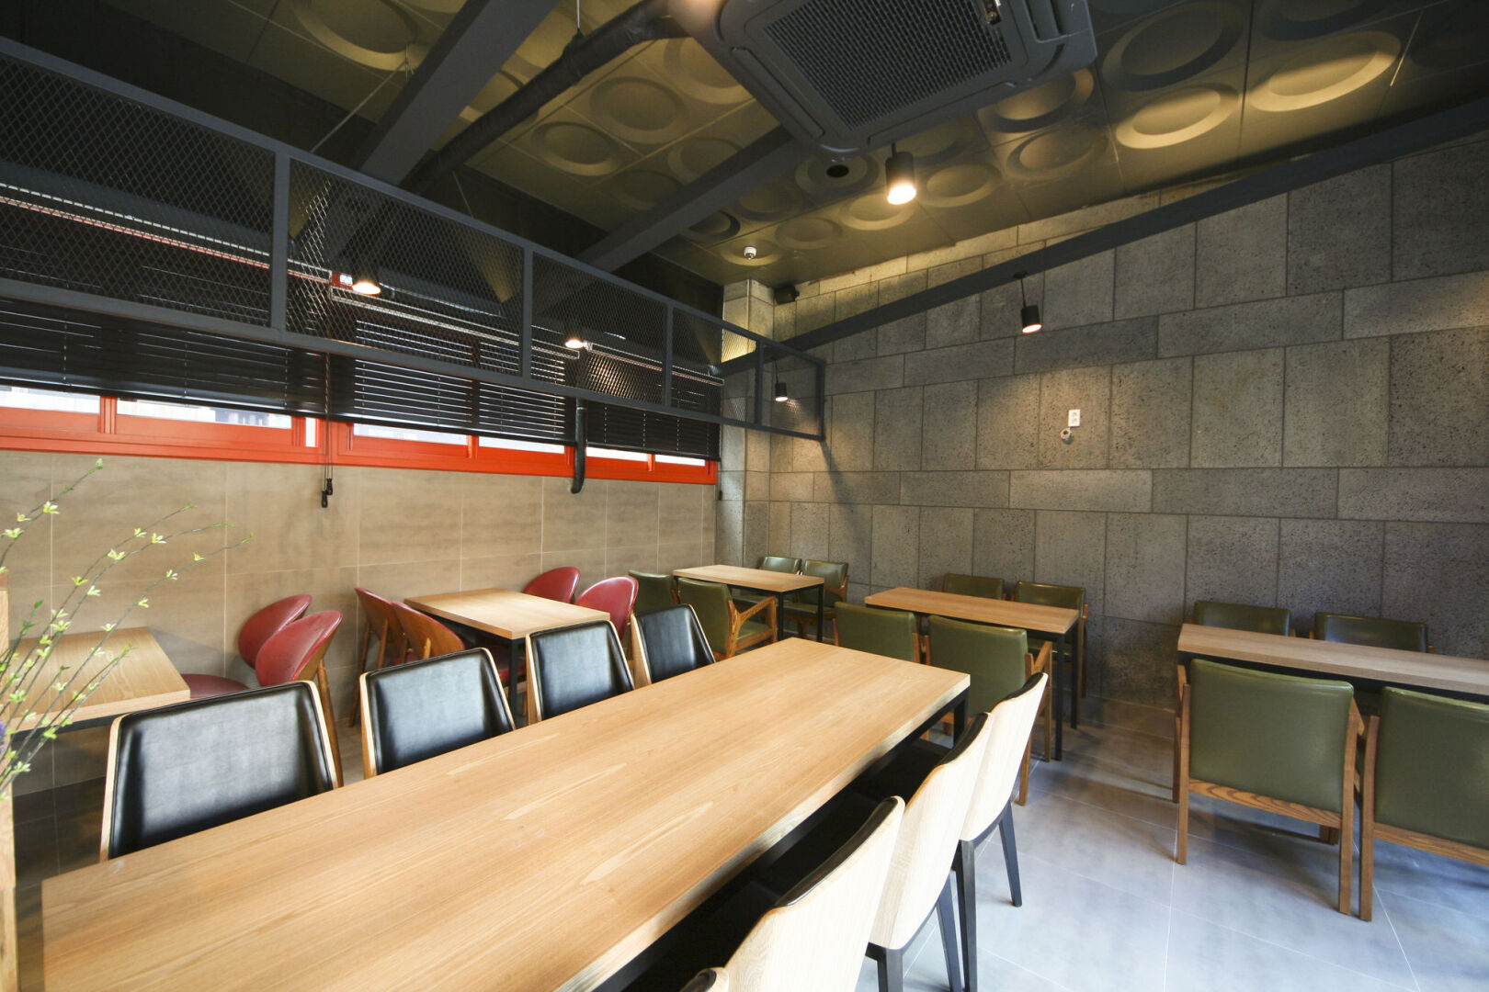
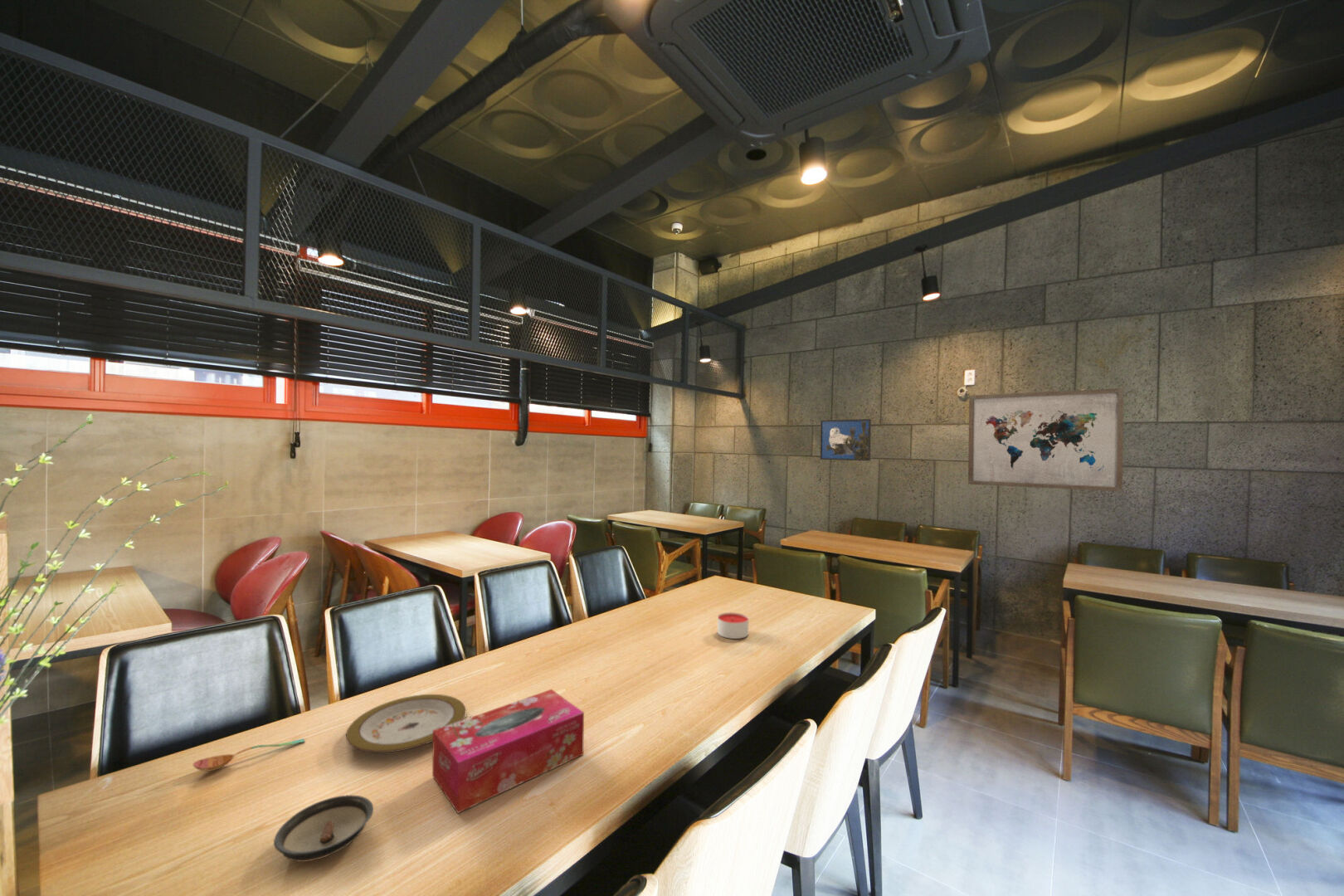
+ wall art [967,387,1125,493]
+ plate [345,694,466,753]
+ candle [717,611,749,640]
+ tissue box [431,689,585,814]
+ saucer [273,794,374,863]
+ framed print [820,418,872,461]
+ soupspoon [192,738,305,772]
